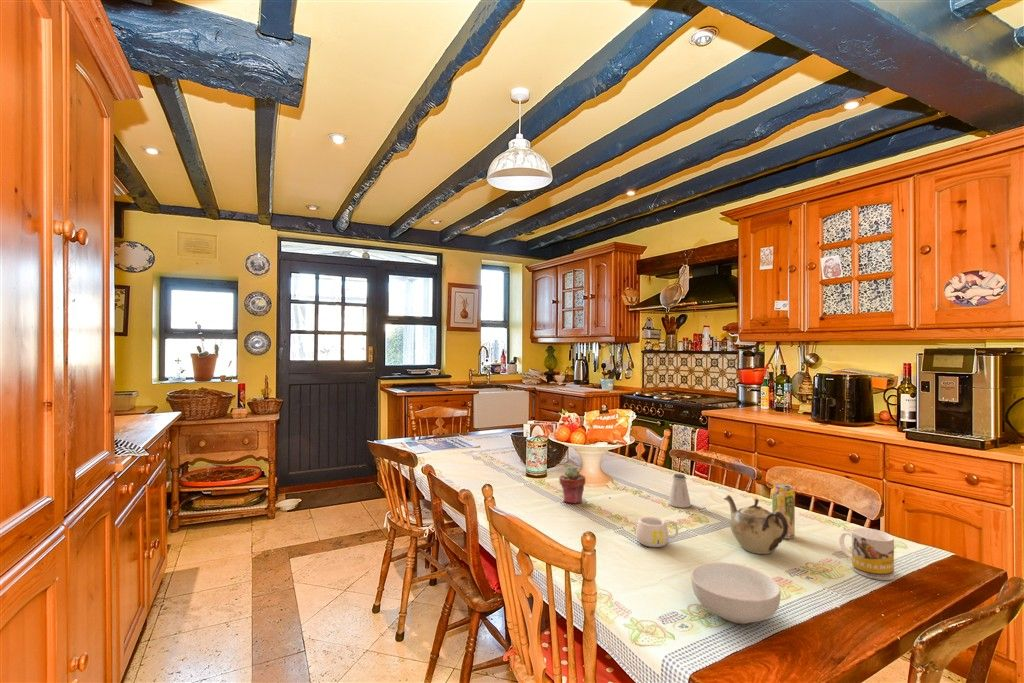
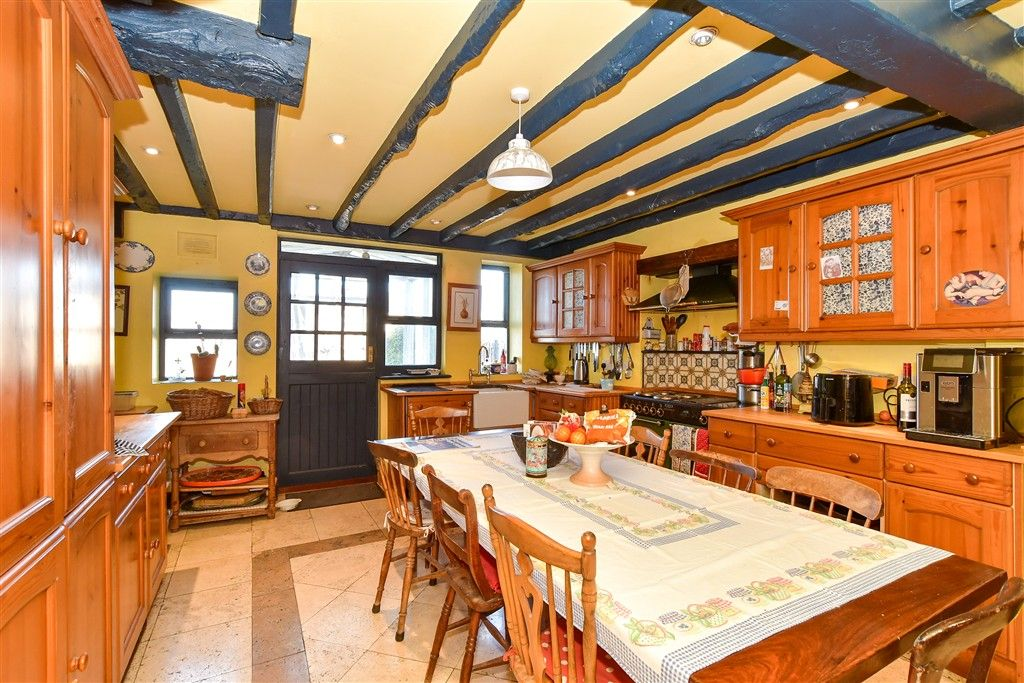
- mug [838,527,895,581]
- beverage can [771,482,796,539]
- cereal bowl [690,562,782,625]
- potted succulent [558,466,586,505]
- teapot [723,494,788,555]
- saltshaker [667,473,692,508]
- mug [635,516,679,548]
